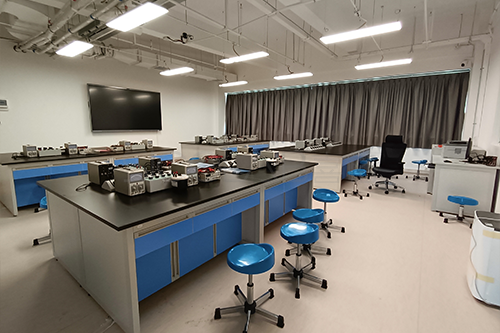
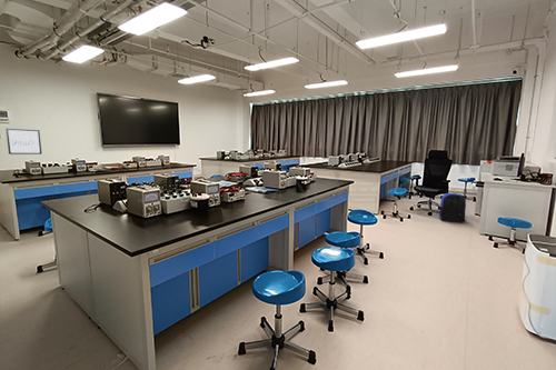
+ wall art [4,128,43,156]
+ backpack [437,192,467,223]
